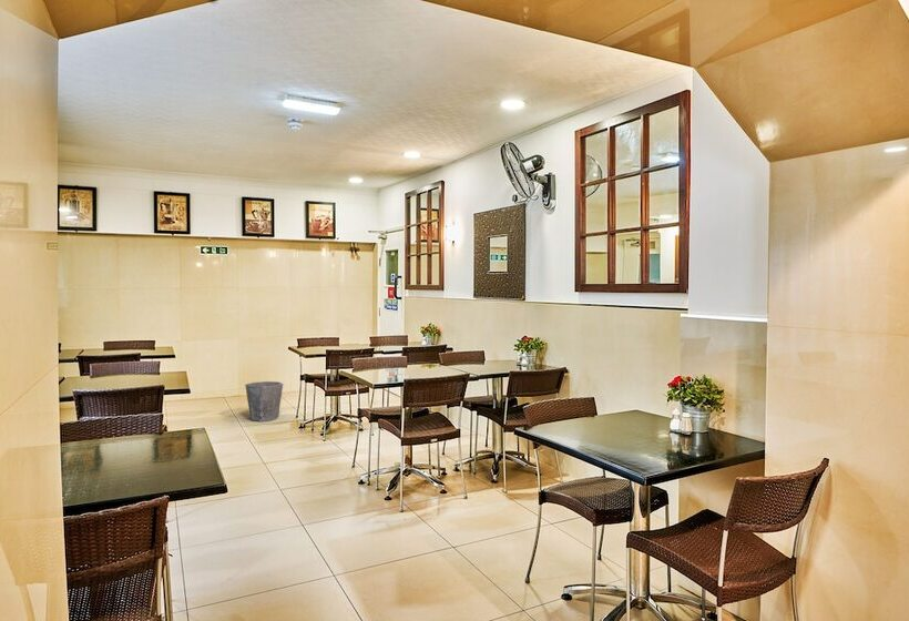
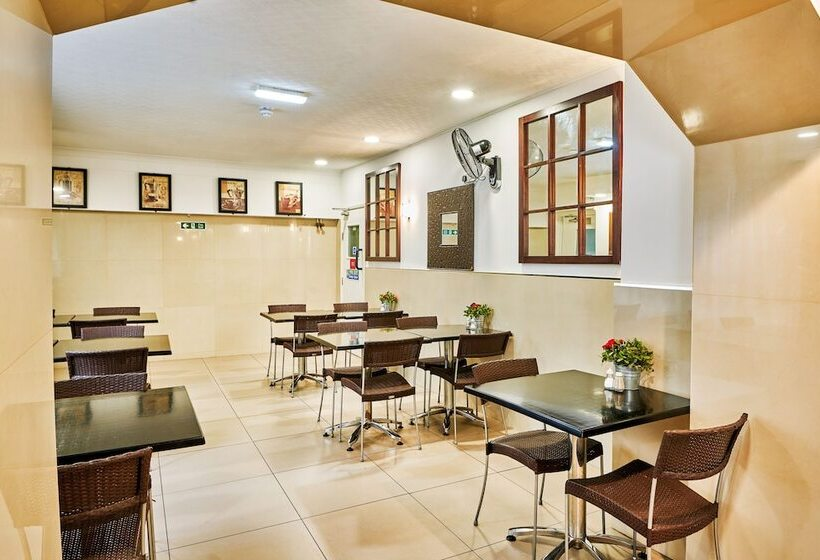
- waste bin [244,380,284,423]
